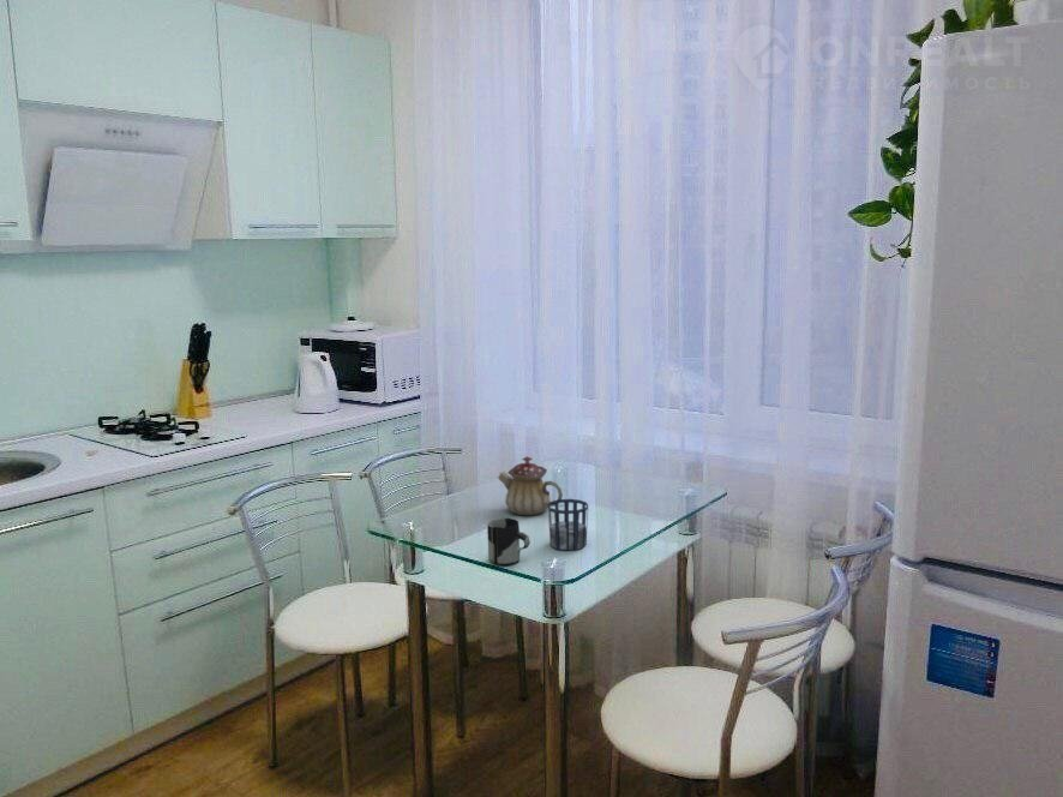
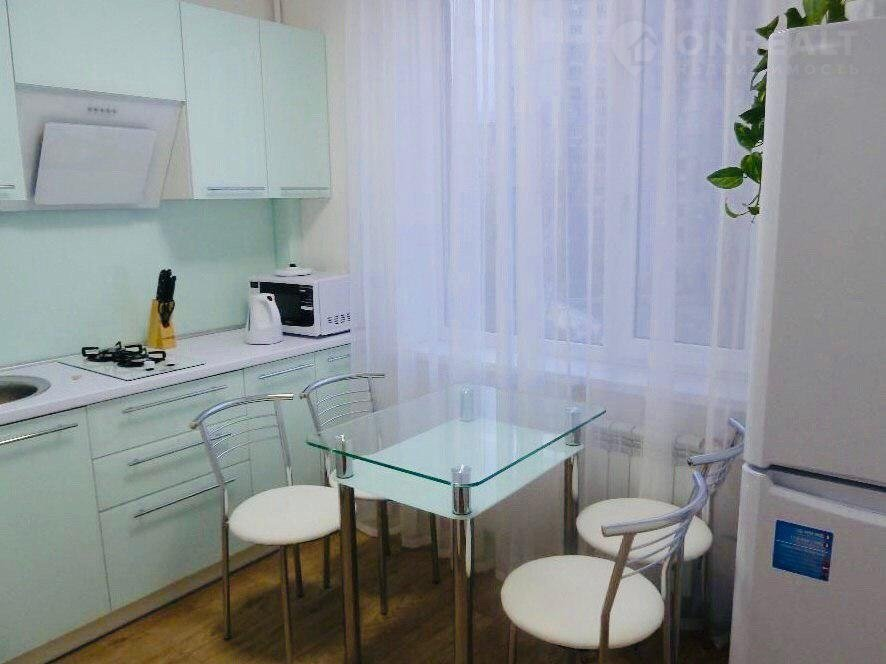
- cup [486,517,532,567]
- teapot [497,455,564,516]
- cup [547,498,589,552]
